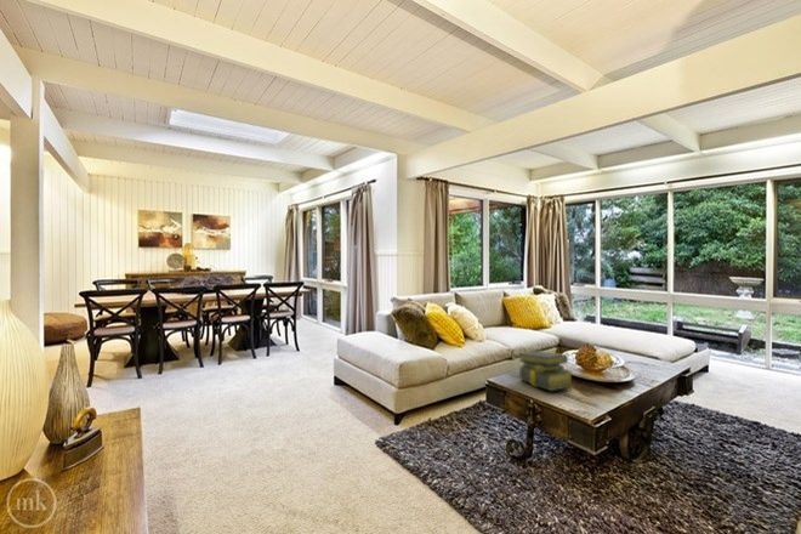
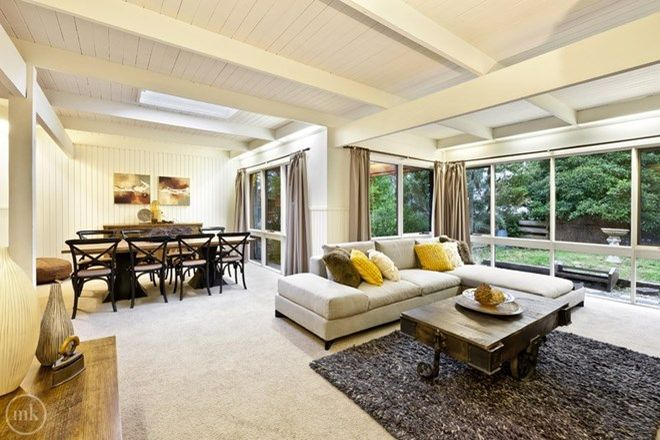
- stack of books [517,350,575,392]
